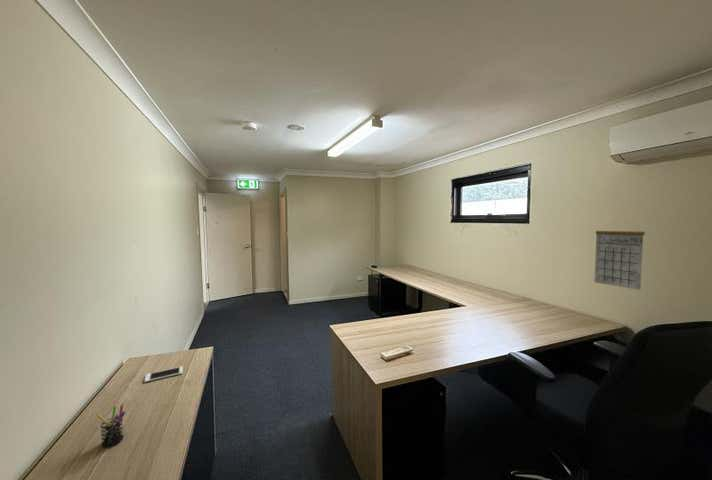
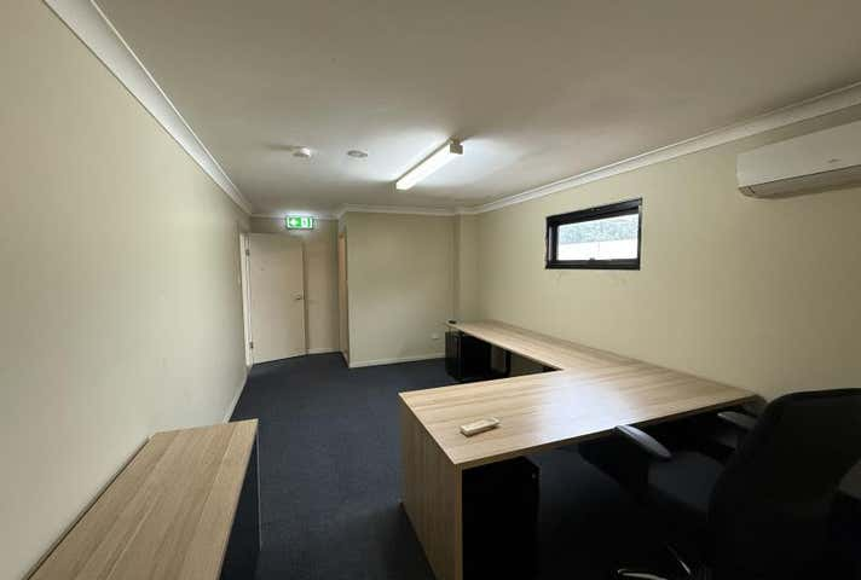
- pen holder [95,404,126,448]
- calendar [593,218,646,291]
- cell phone [143,365,184,383]
